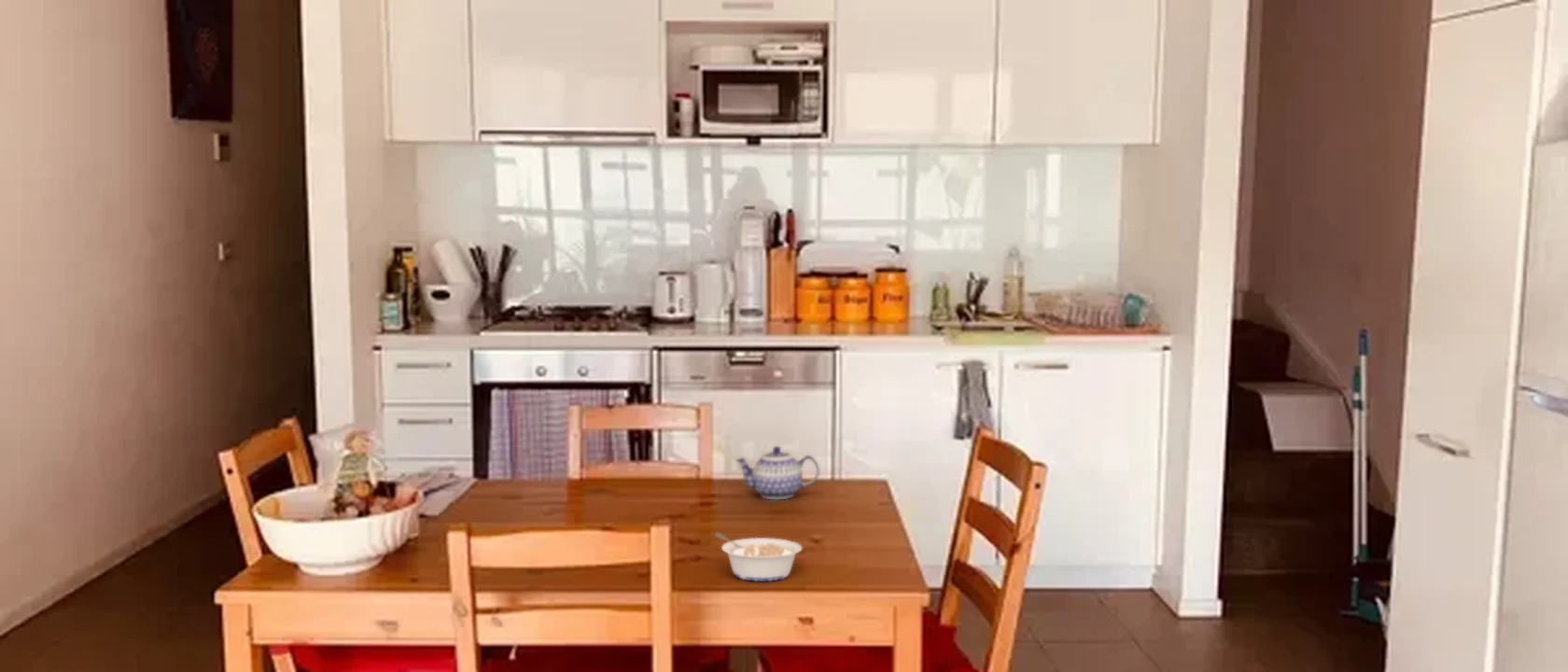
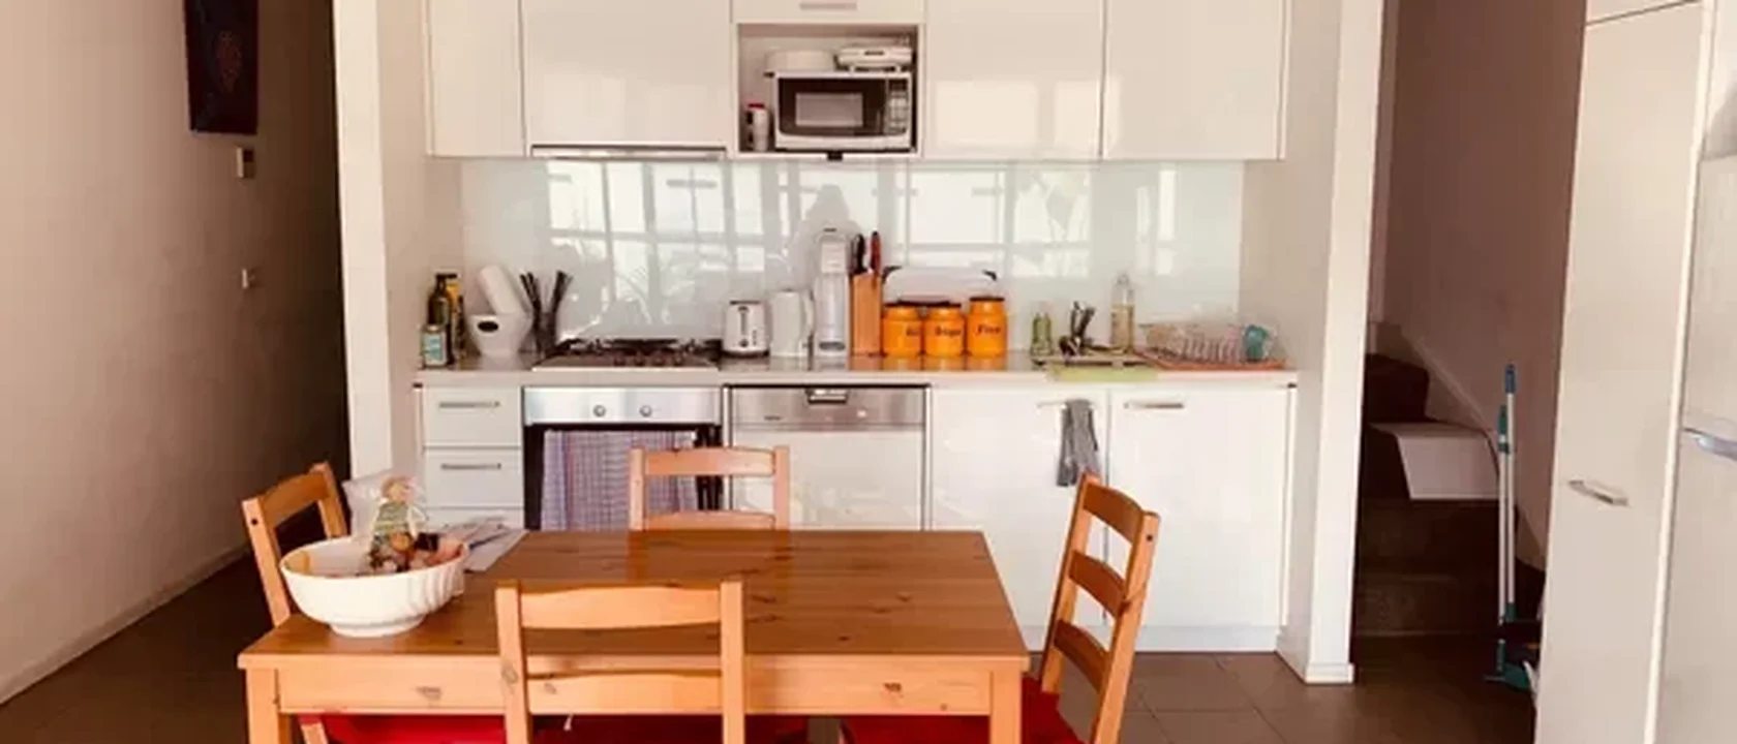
- teapot [735,445,820,500]
- legume [714,532,803,582]
